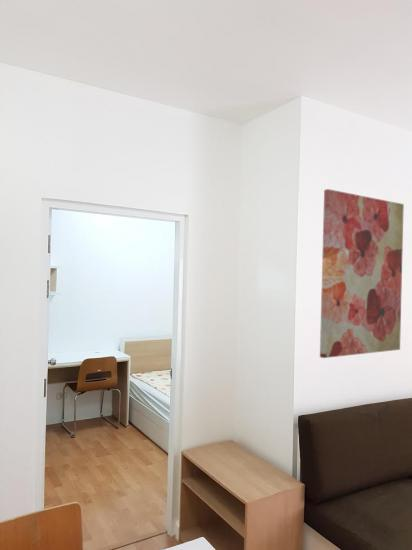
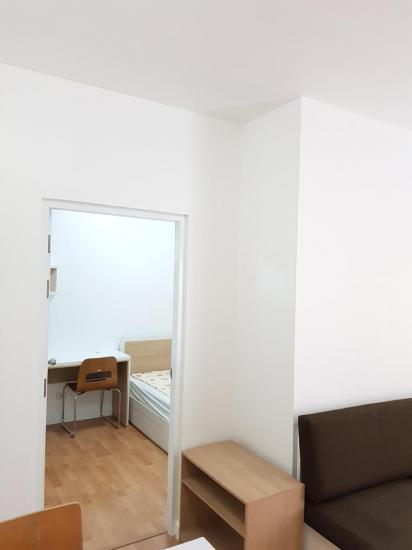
- wall art [319,188,405,359]
